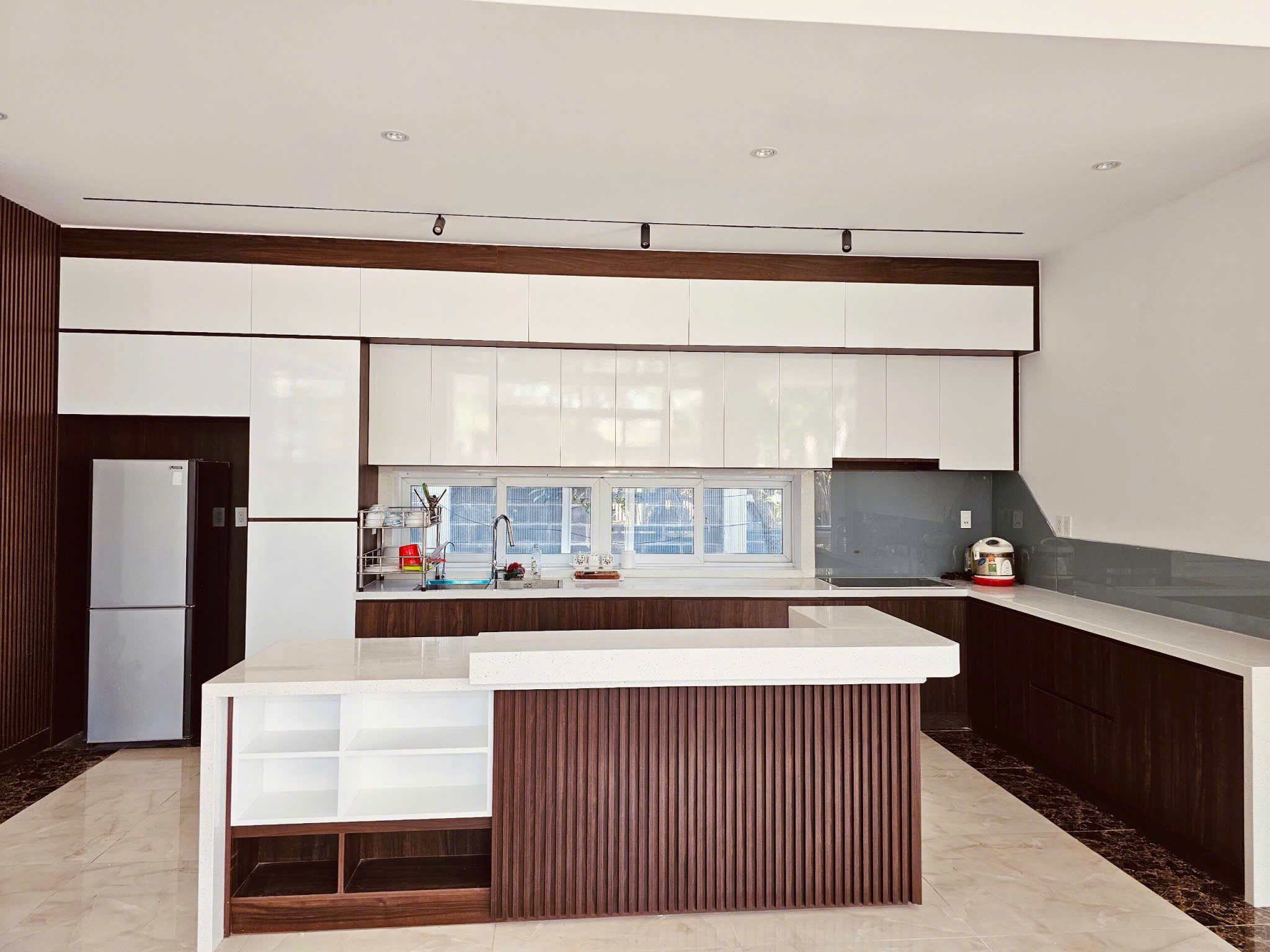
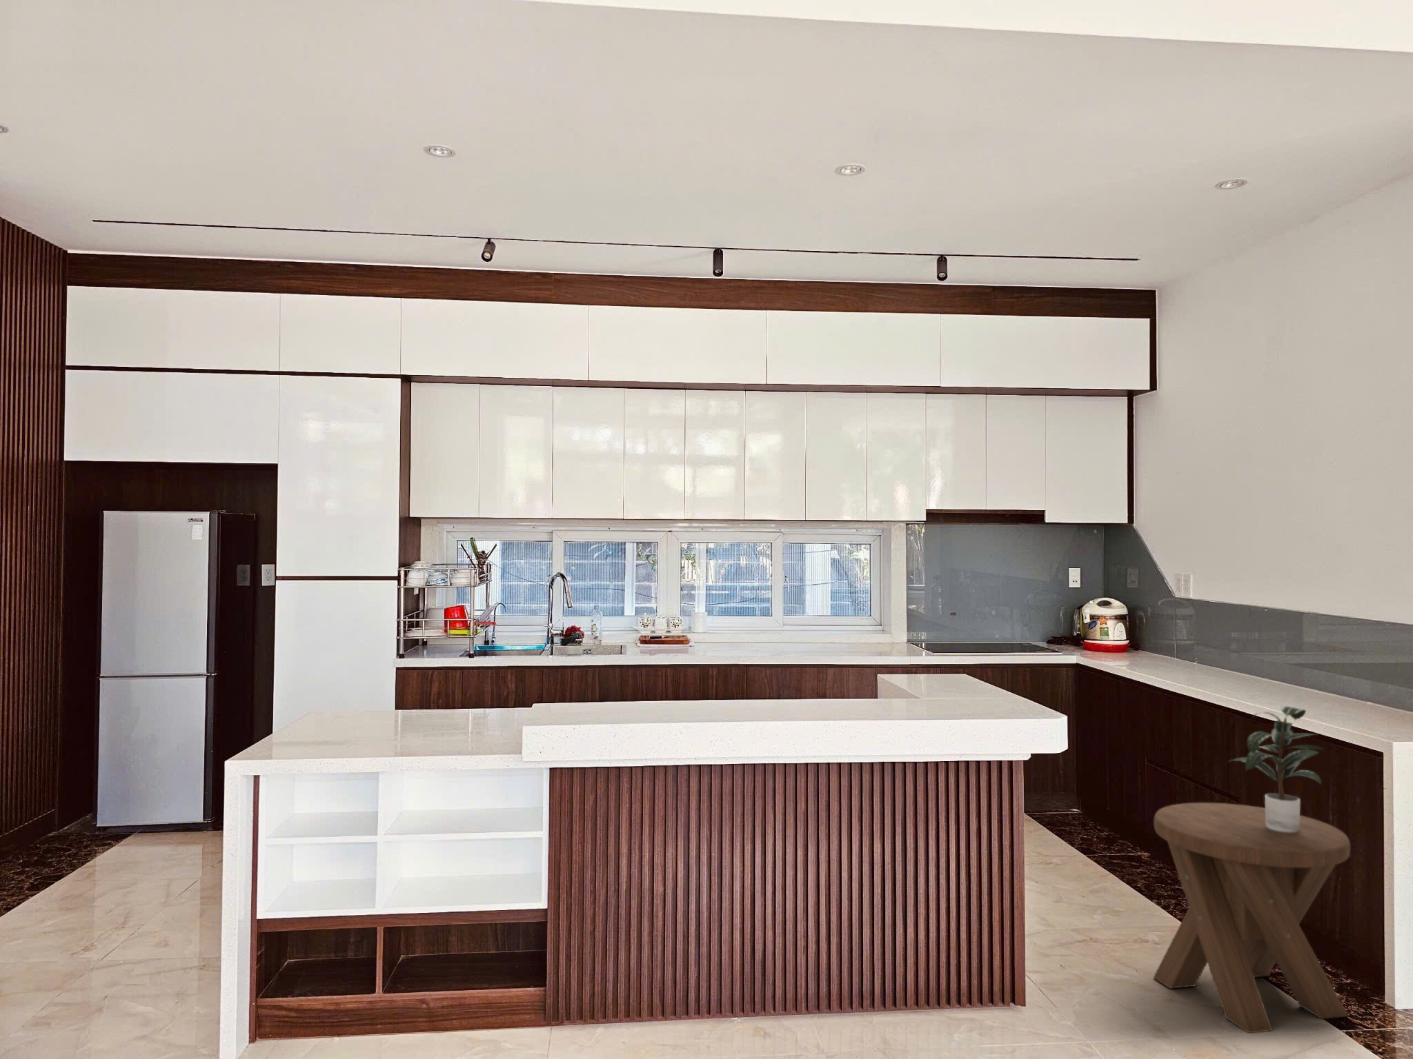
+ music stool [1153,802,1351,1033]
+ potted plant [1227,704,1326,833]
